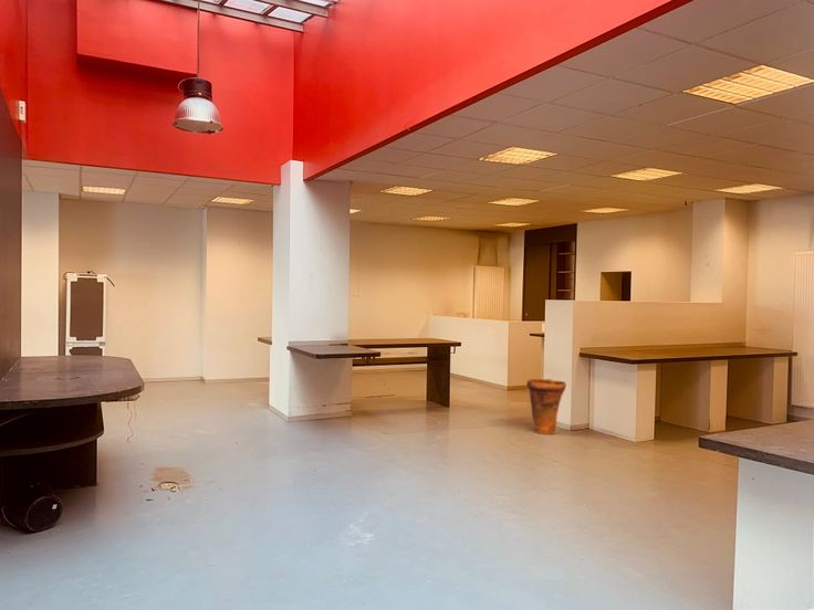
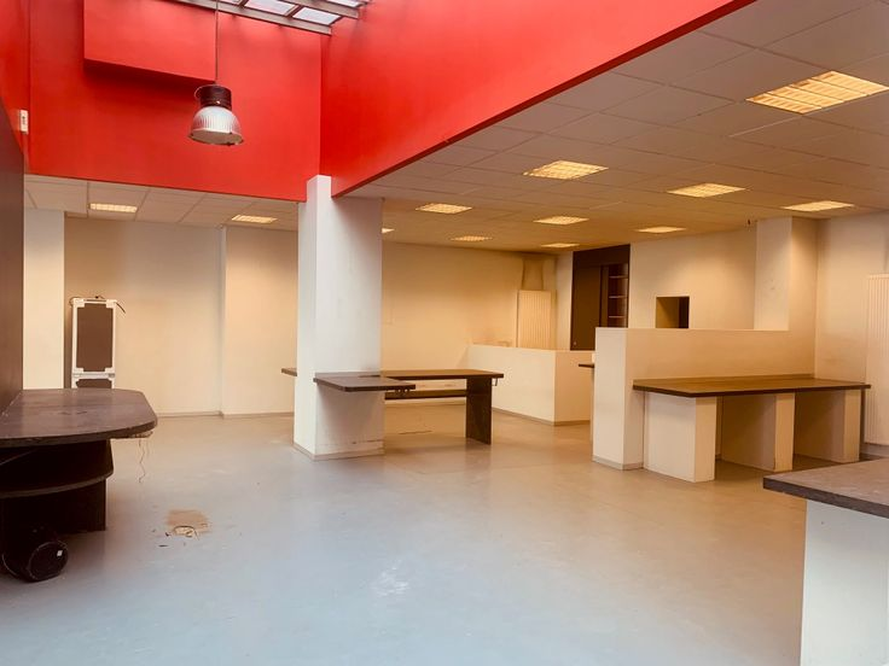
- trash bin [525,377,567,435]
